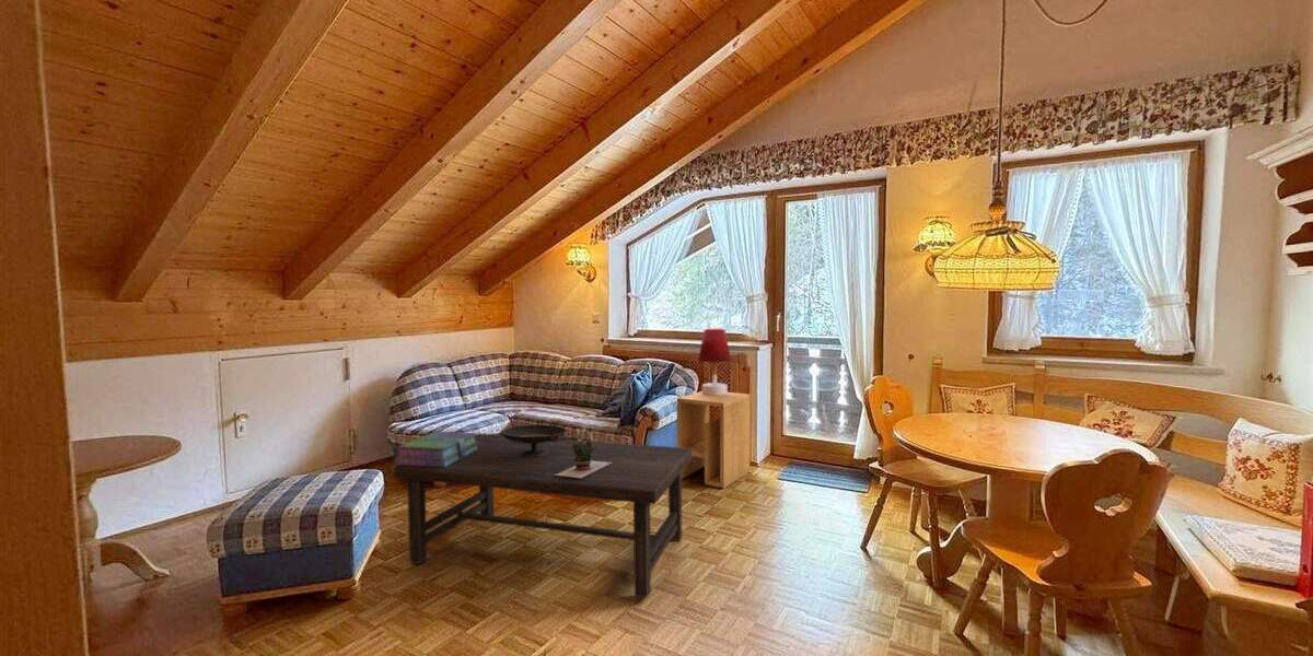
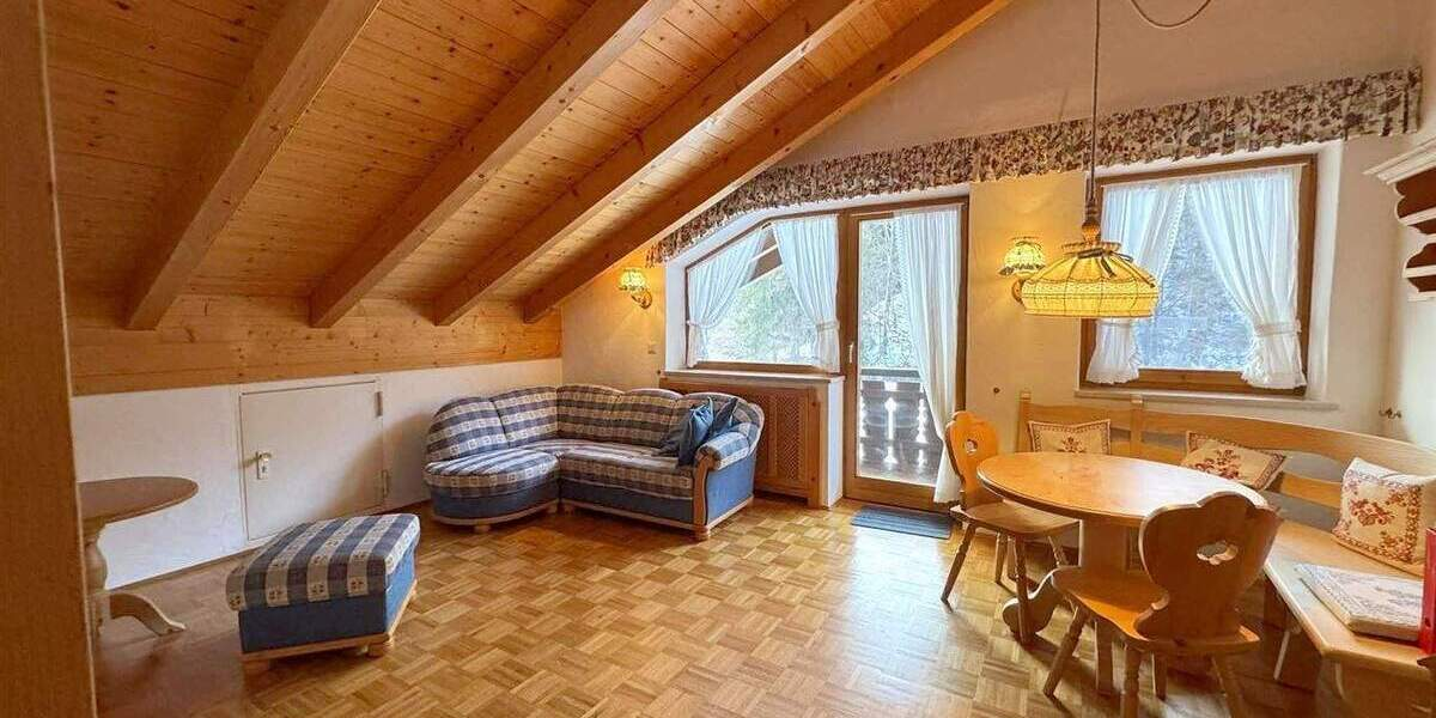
- potted flower [554,425,613,478]
- table lamp [697,327,732,396]
- decorative bowl [500,424,567,457]
- coffee table [393,432,692,599]
- side table [676,390,751,489]
- stack of books [394,431,478,467]
